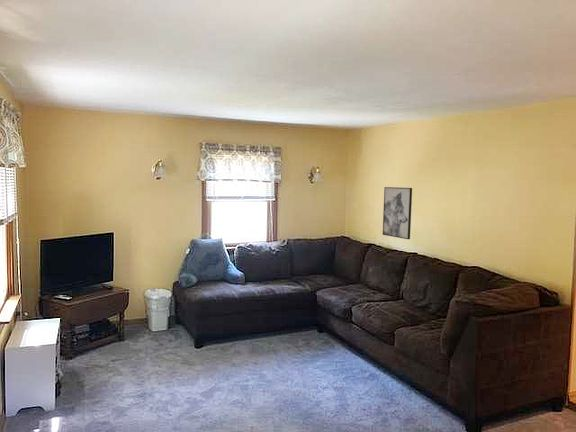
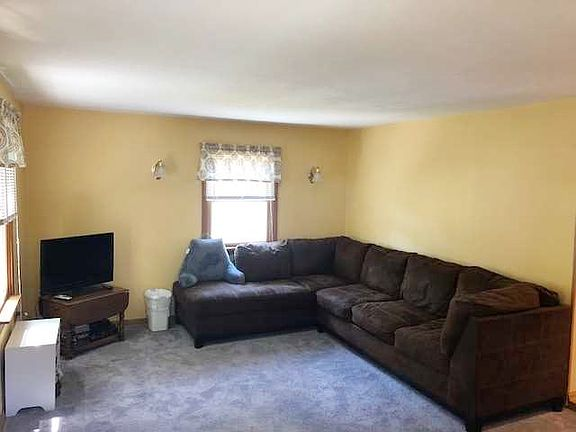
- wall art [382,186,413,240]
